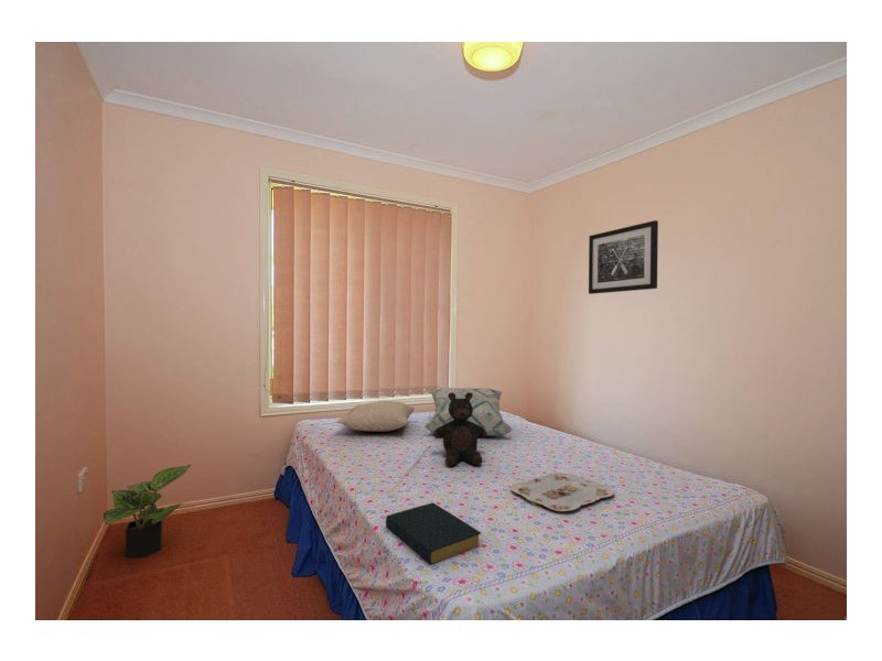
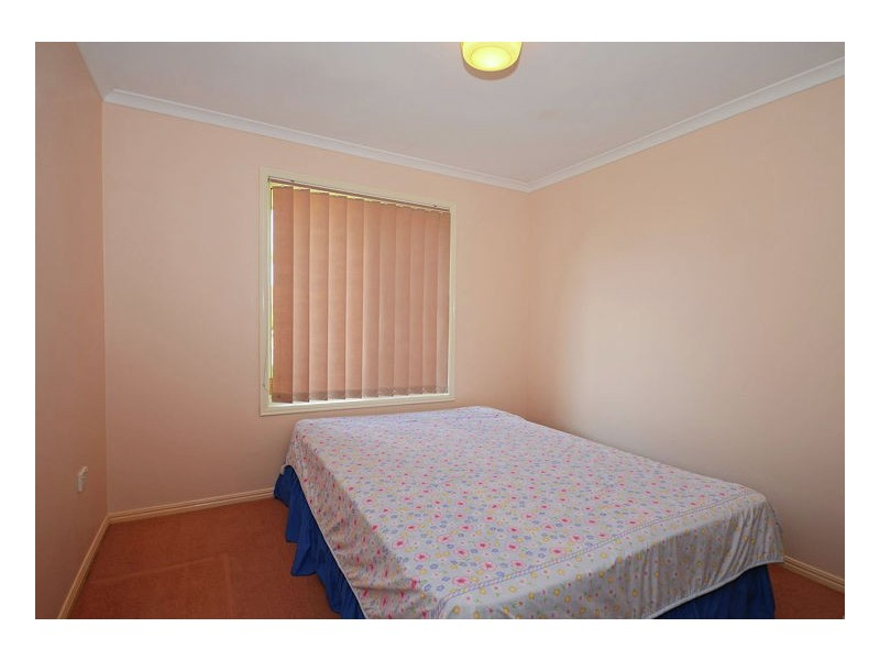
- pillow [335,400,416,433]
- decorative pillow [423,387,514,437]
- potted plant [103,464,192,559]
- wall art [588,219,659,295]
- teddy bear [432,392,487,467]
- hardback book [385,501,482,566]
- serving tray [509,472,615,512]
